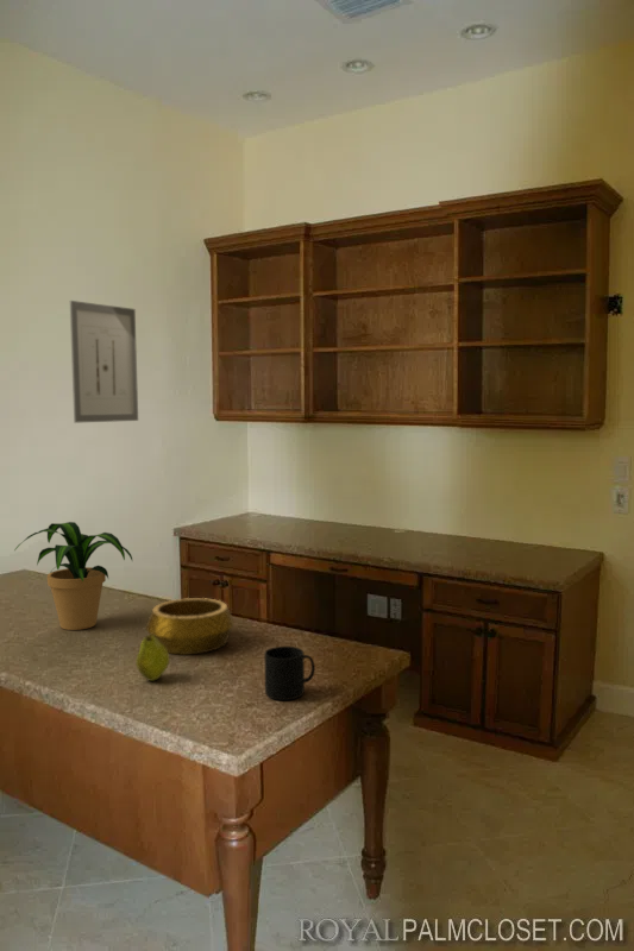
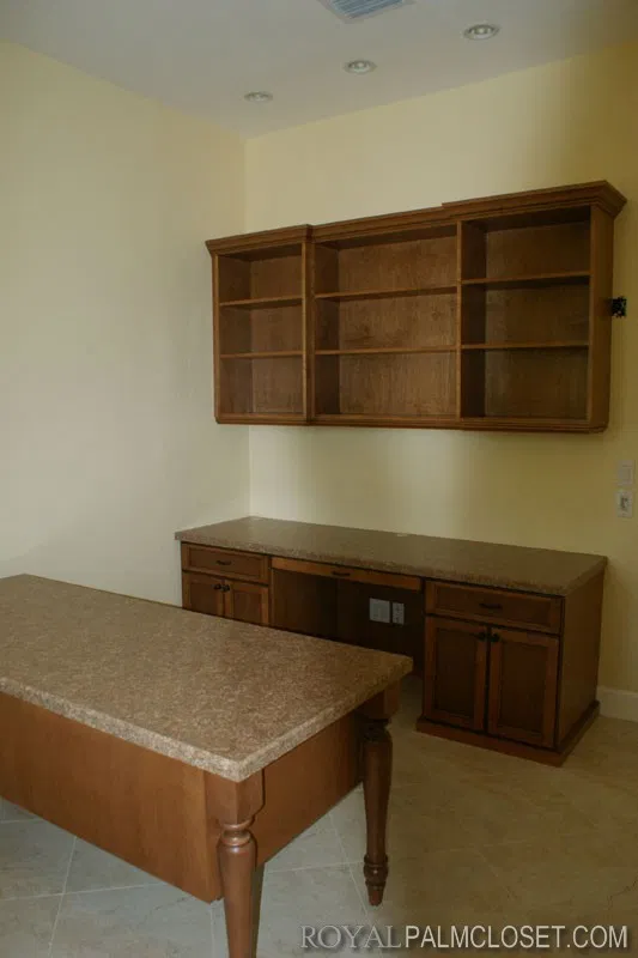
- mug [263,645,316,701]
- wall art [69,300,139,424]
- decorative bowl [145,597,236,656]
- fruit [134,635,170,682]
- potted plant [13,521,133,631]
